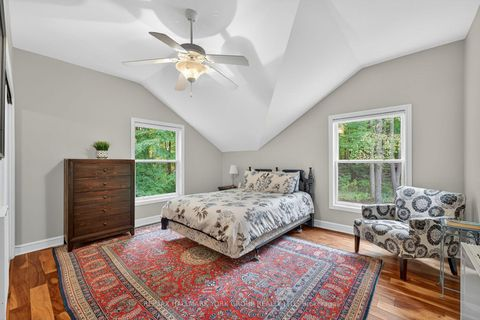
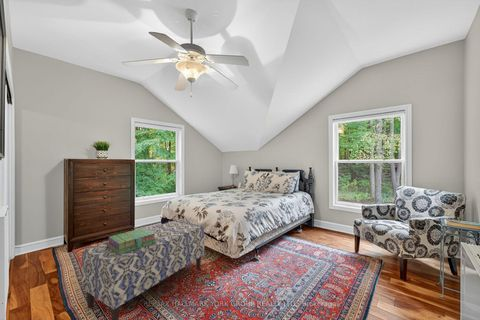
+ bench [81,219,205,320]
+ stack of books [107,227,157,255]
